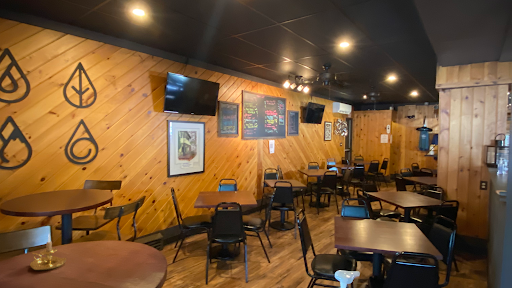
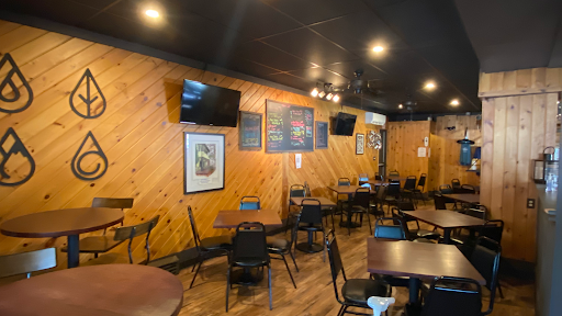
- candle holder [29,232,67,271]
